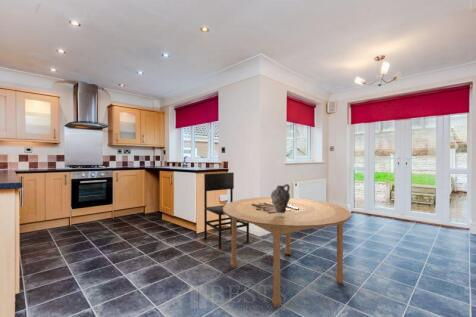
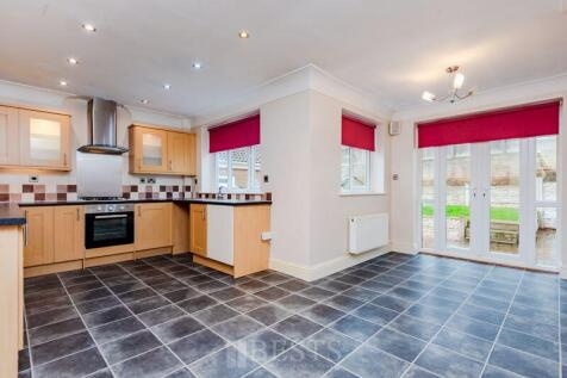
- chair [203,172,250,250]
- dining table [223,196,352,309]
- ceramic jug [270,183,291,213]
